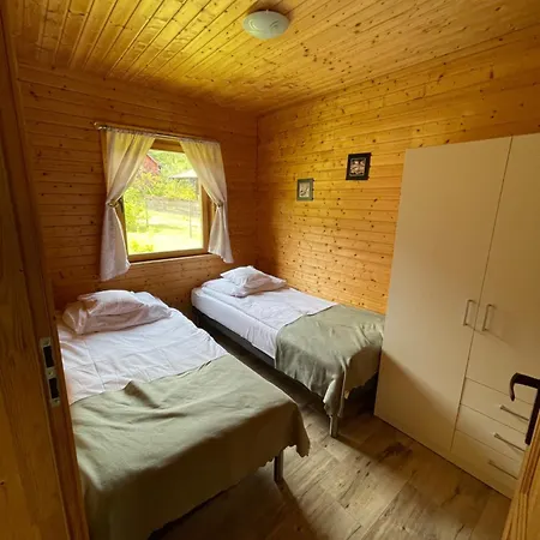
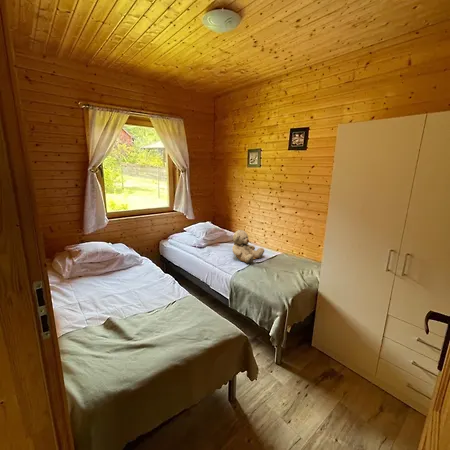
+ teddy bear [231,229,265,264]
